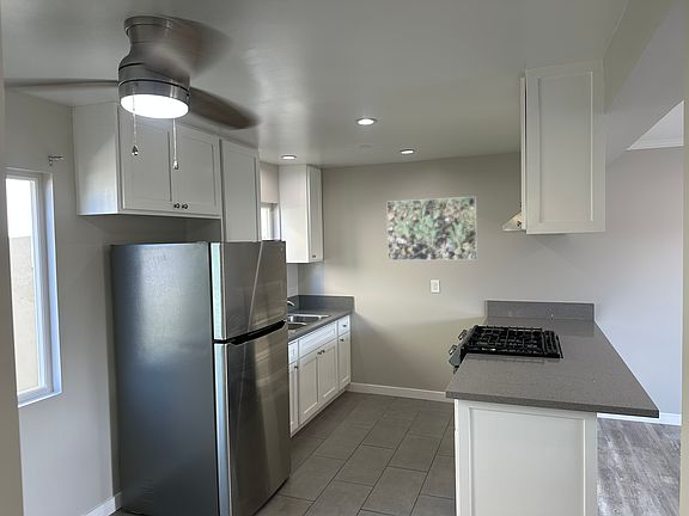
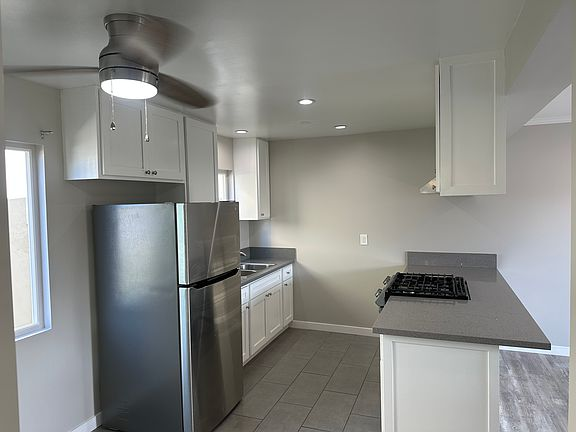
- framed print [385,196,478,262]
